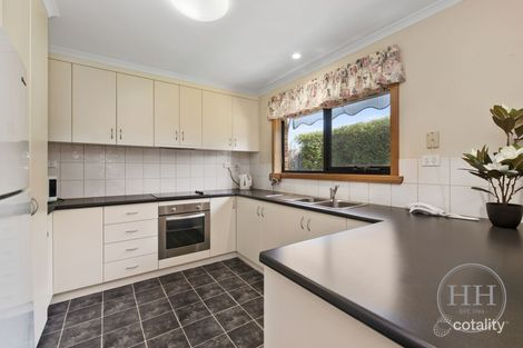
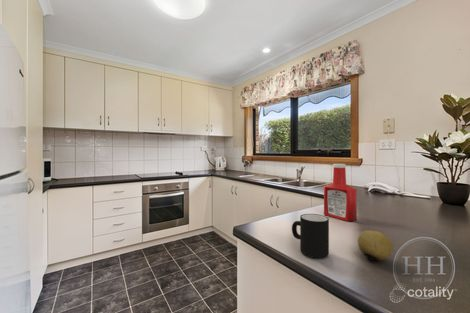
+ soap bottle [323,163,358,222]
+ mug [291,213,330,259]
+ fruit [357,229,394,261]
